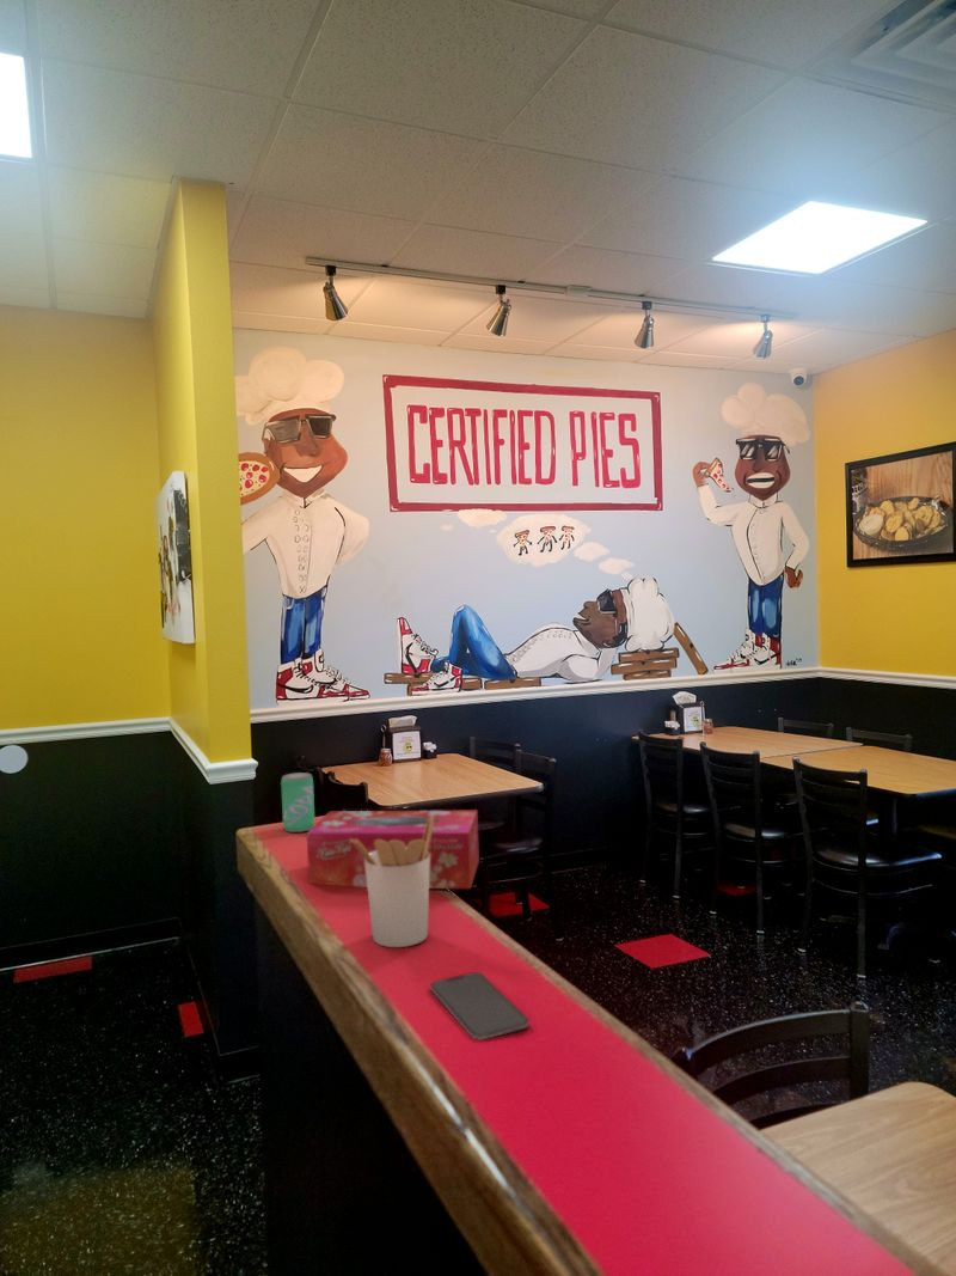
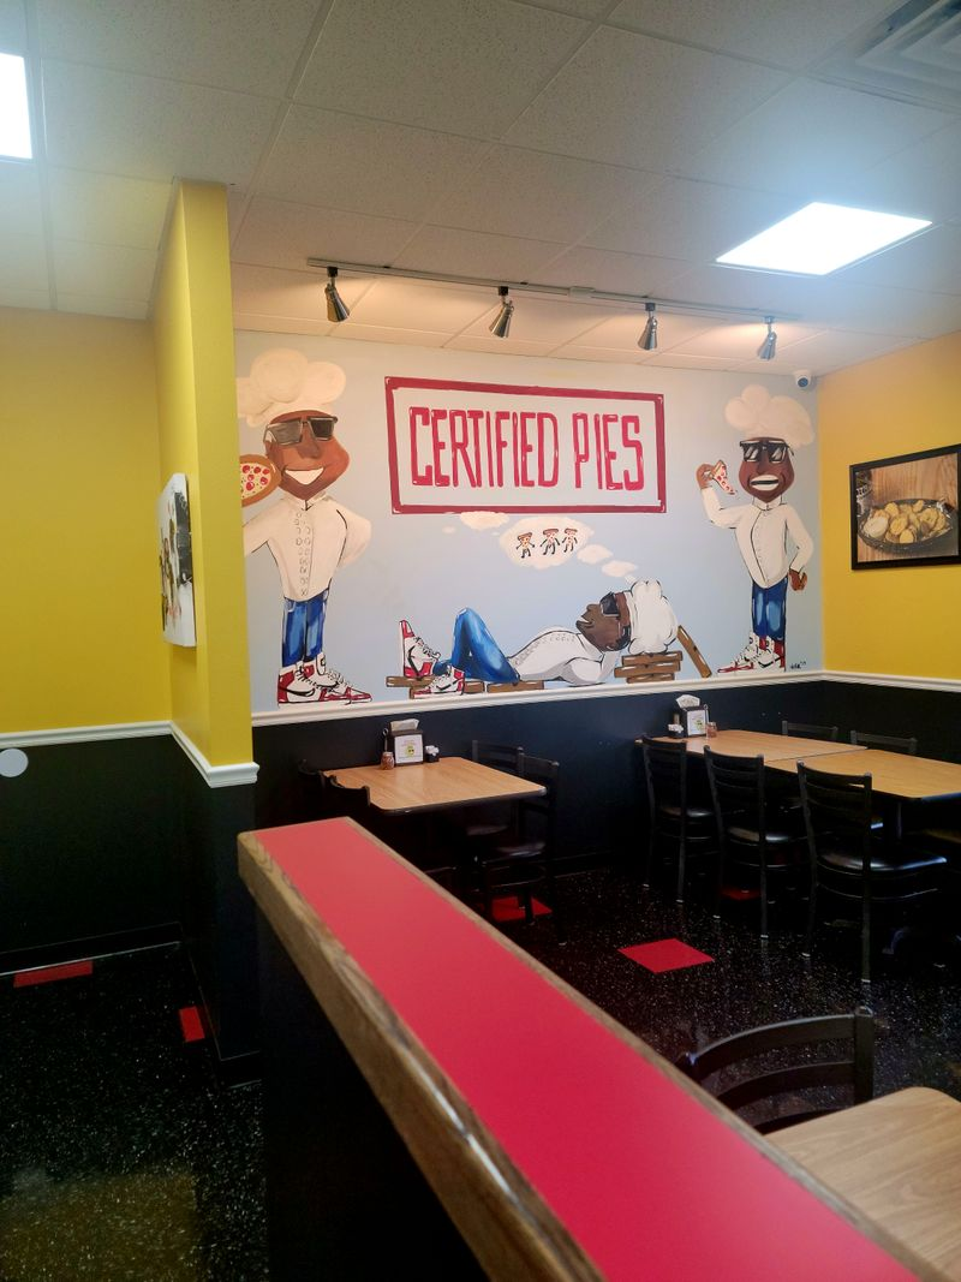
- tissue box [306,808,480,890]
- utensil holder [350,816,434,948]
- beverage can [280,771,315,834]
- smartphone [429,971,531,1042]
